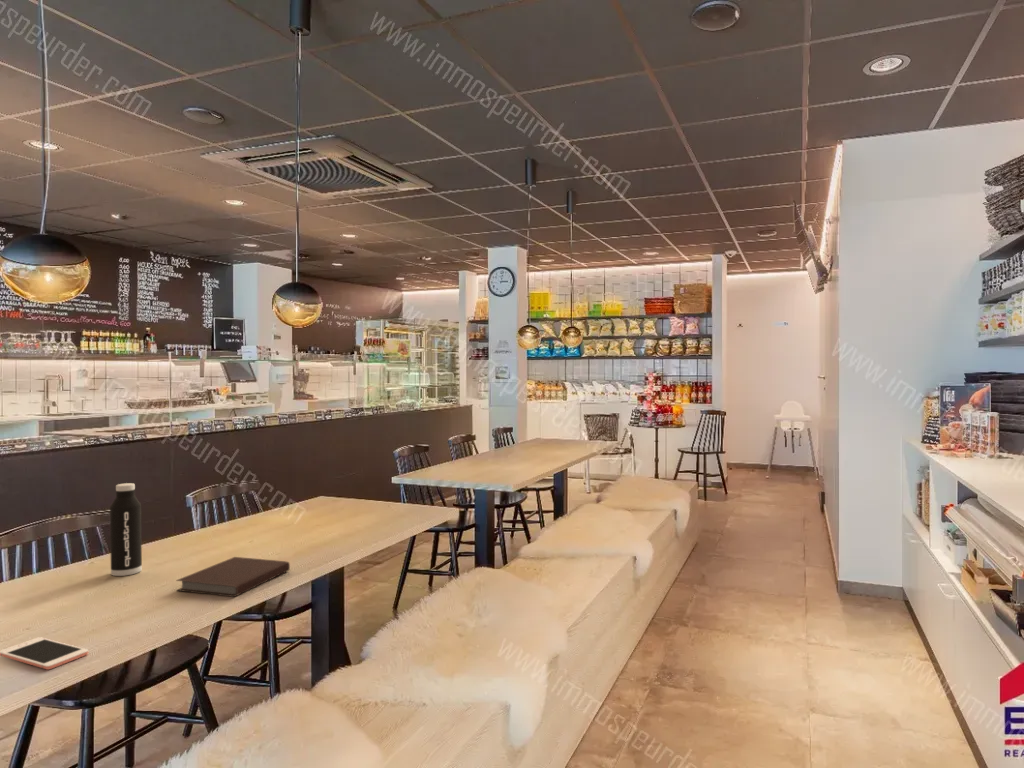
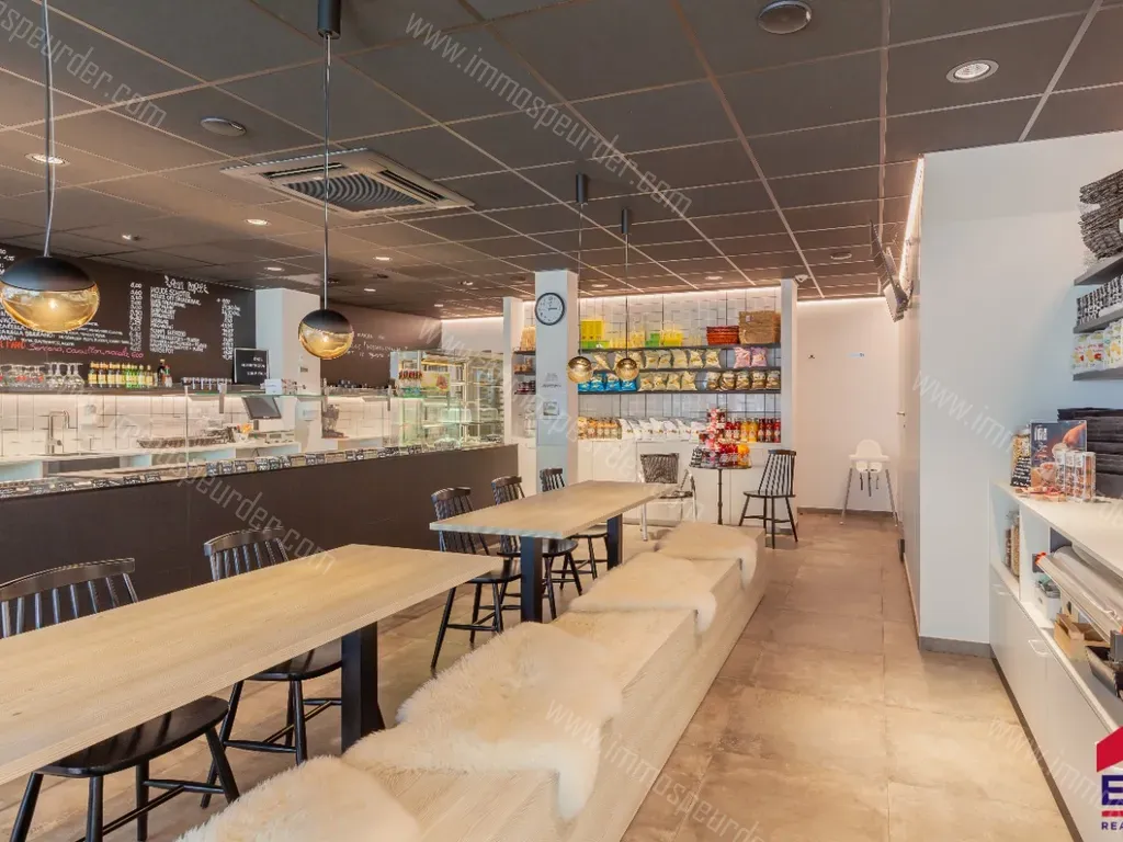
- notebook [175,556,291,598]
- cell phone [0,636,89,671]
- water bottle [109,482,143,577]
